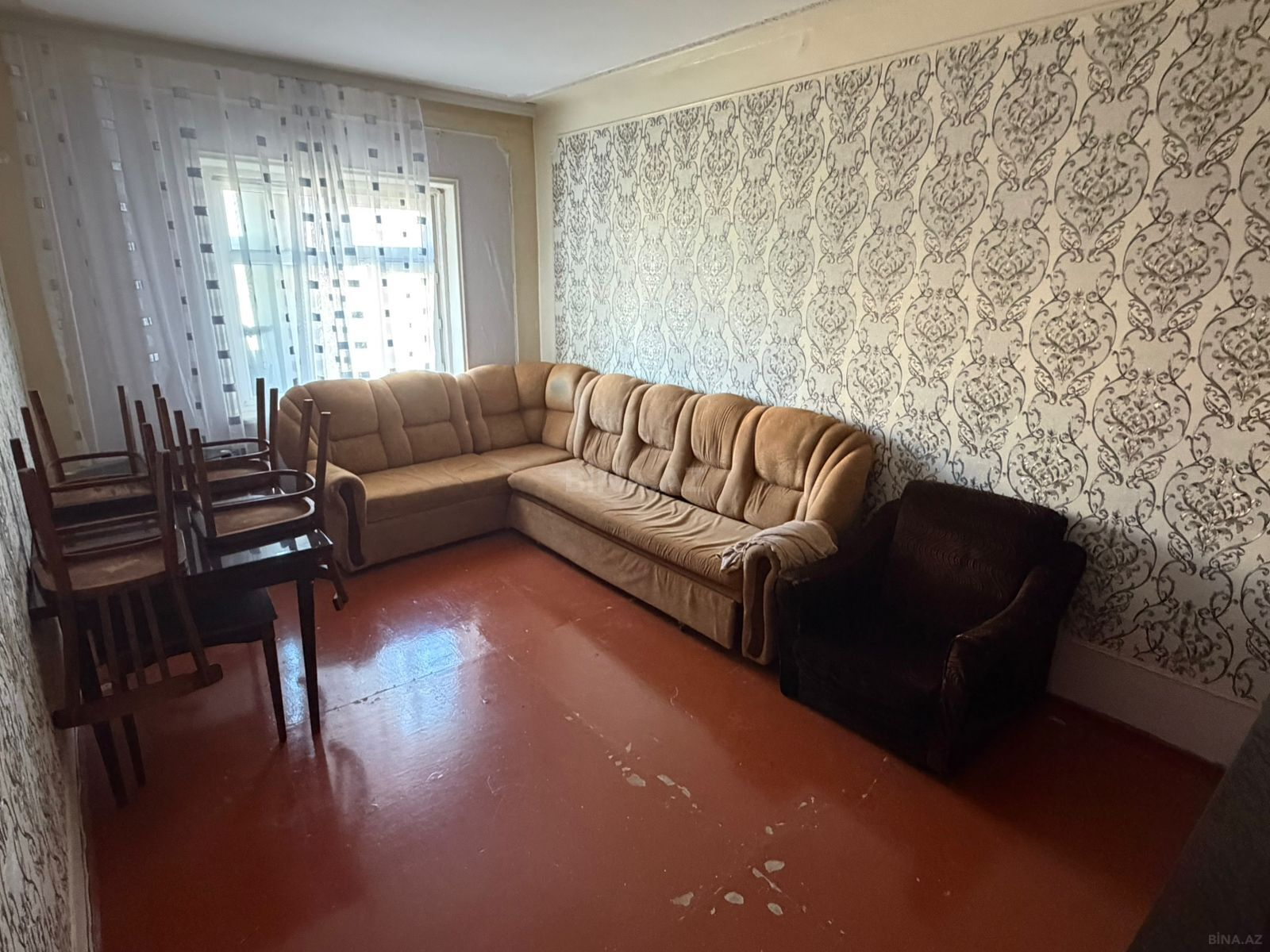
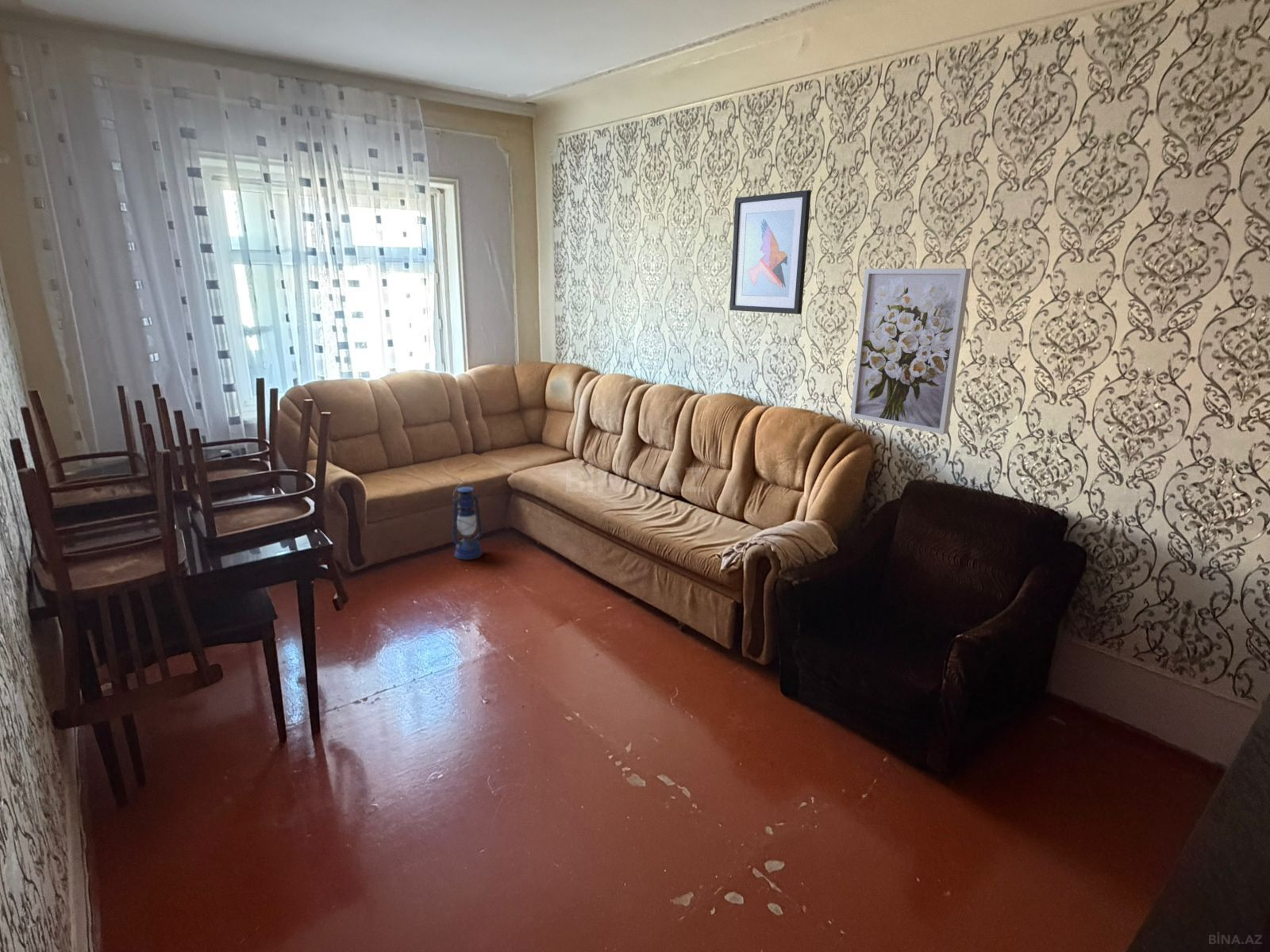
+ wall art [729,190,812,315]
+ wall art [850,267,972,435]
+ lantern [452,479,483,561]
